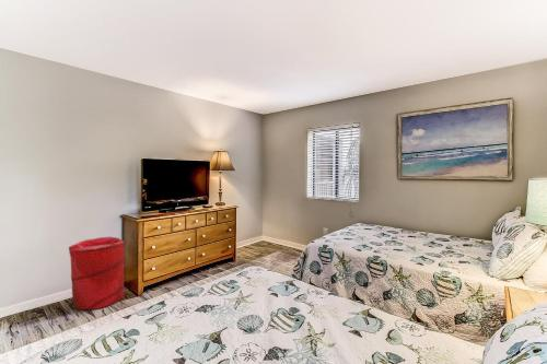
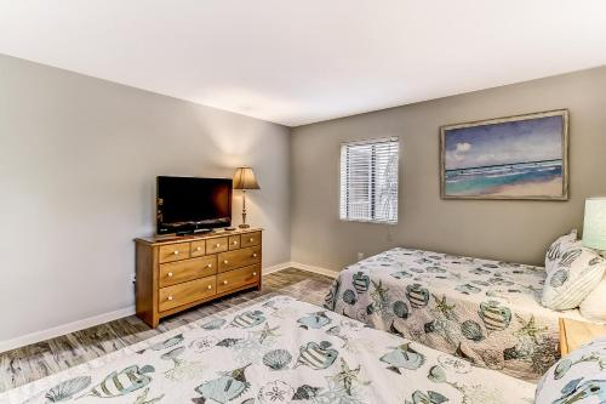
- laundry hamper [68,235,126,310]
